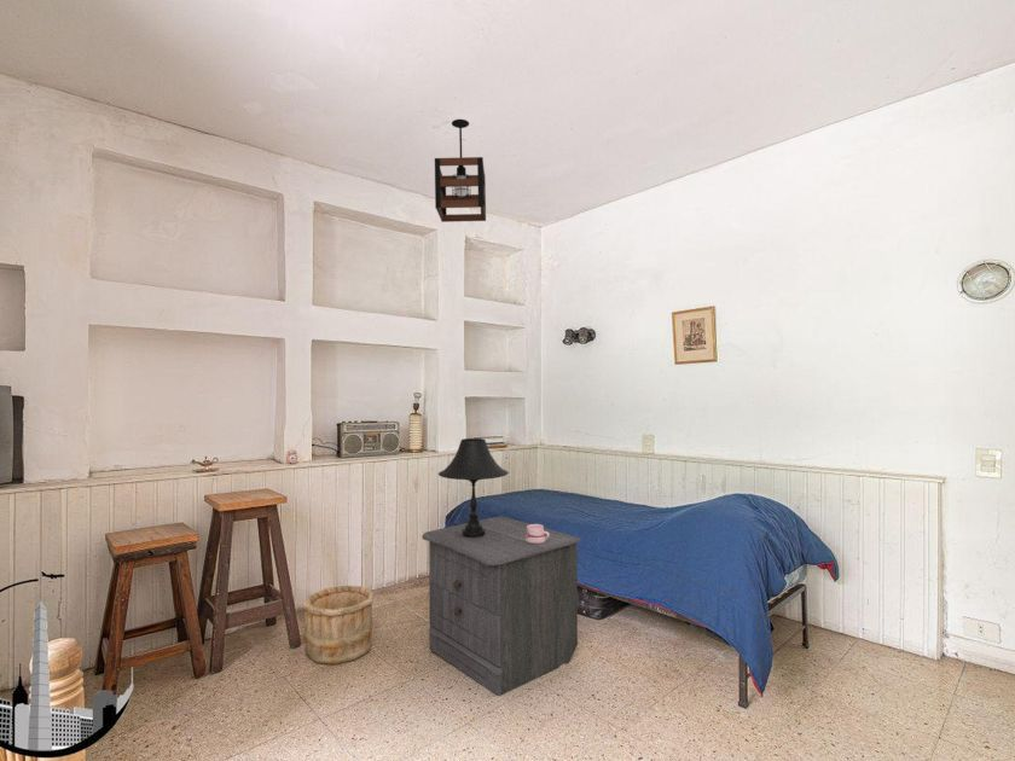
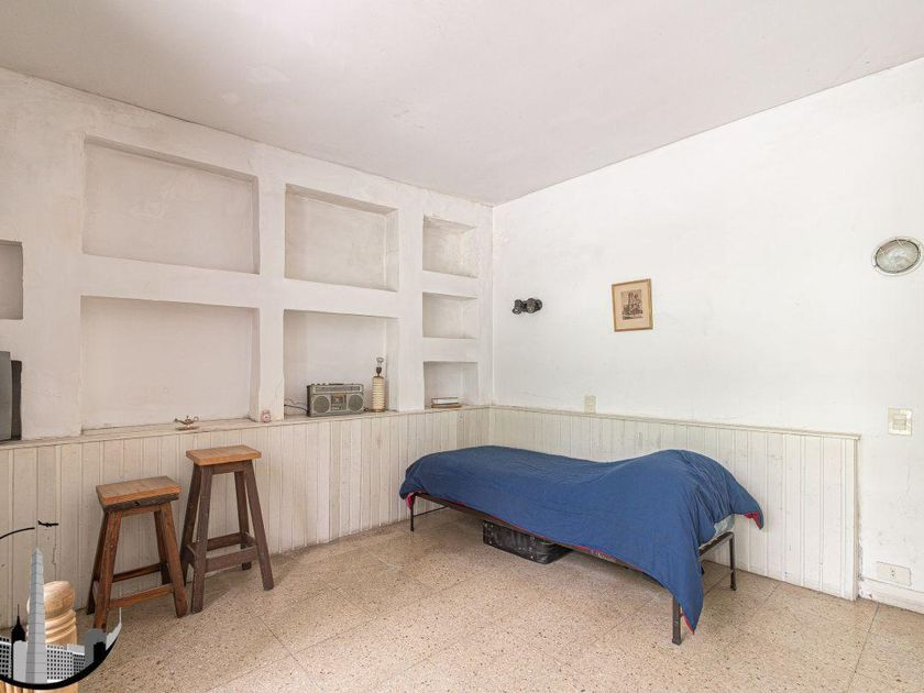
- wooden bucket [301,585,375,666]
- table lamp [437,437,510,538]
- mug [524,523,550,545]
- nightstand [422,515,581,697]
- pendant light [434,118,487,223]
